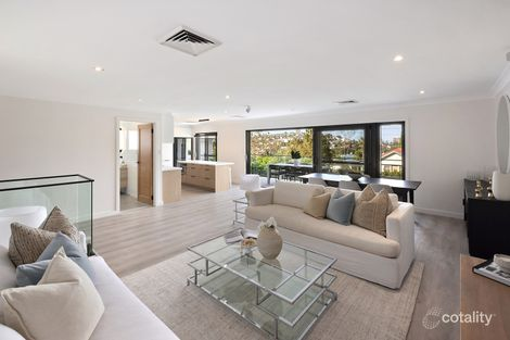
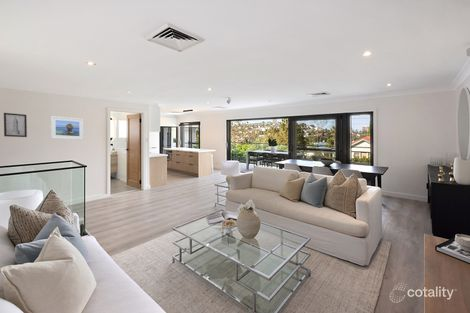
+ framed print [50,115,84,141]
+ wall art [3,112,28,138]
